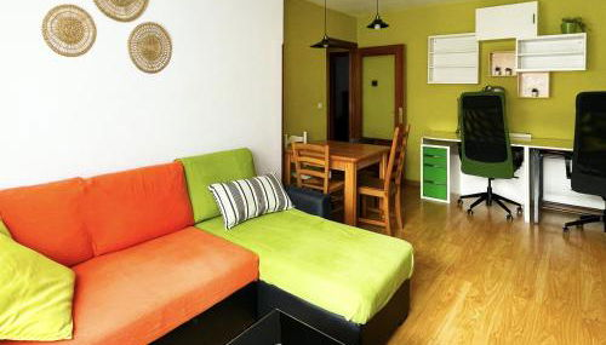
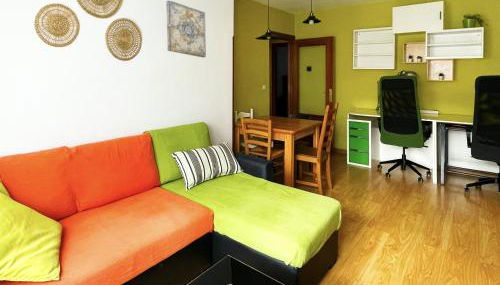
+ wall art [165,0,207,58]
